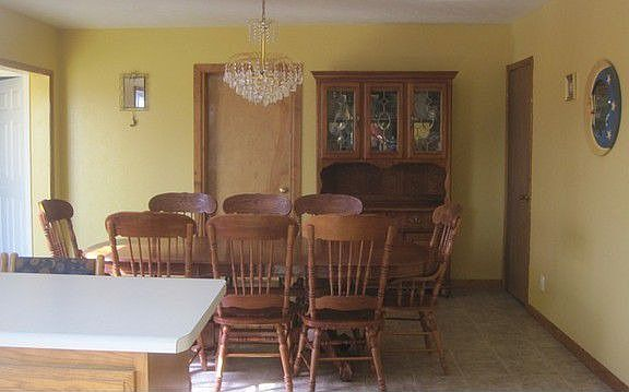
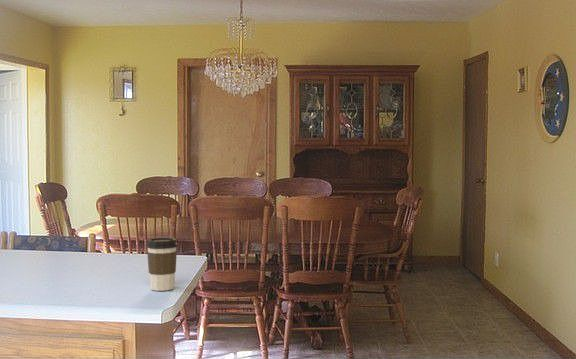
+ coffee cup [145,237,179,292]
